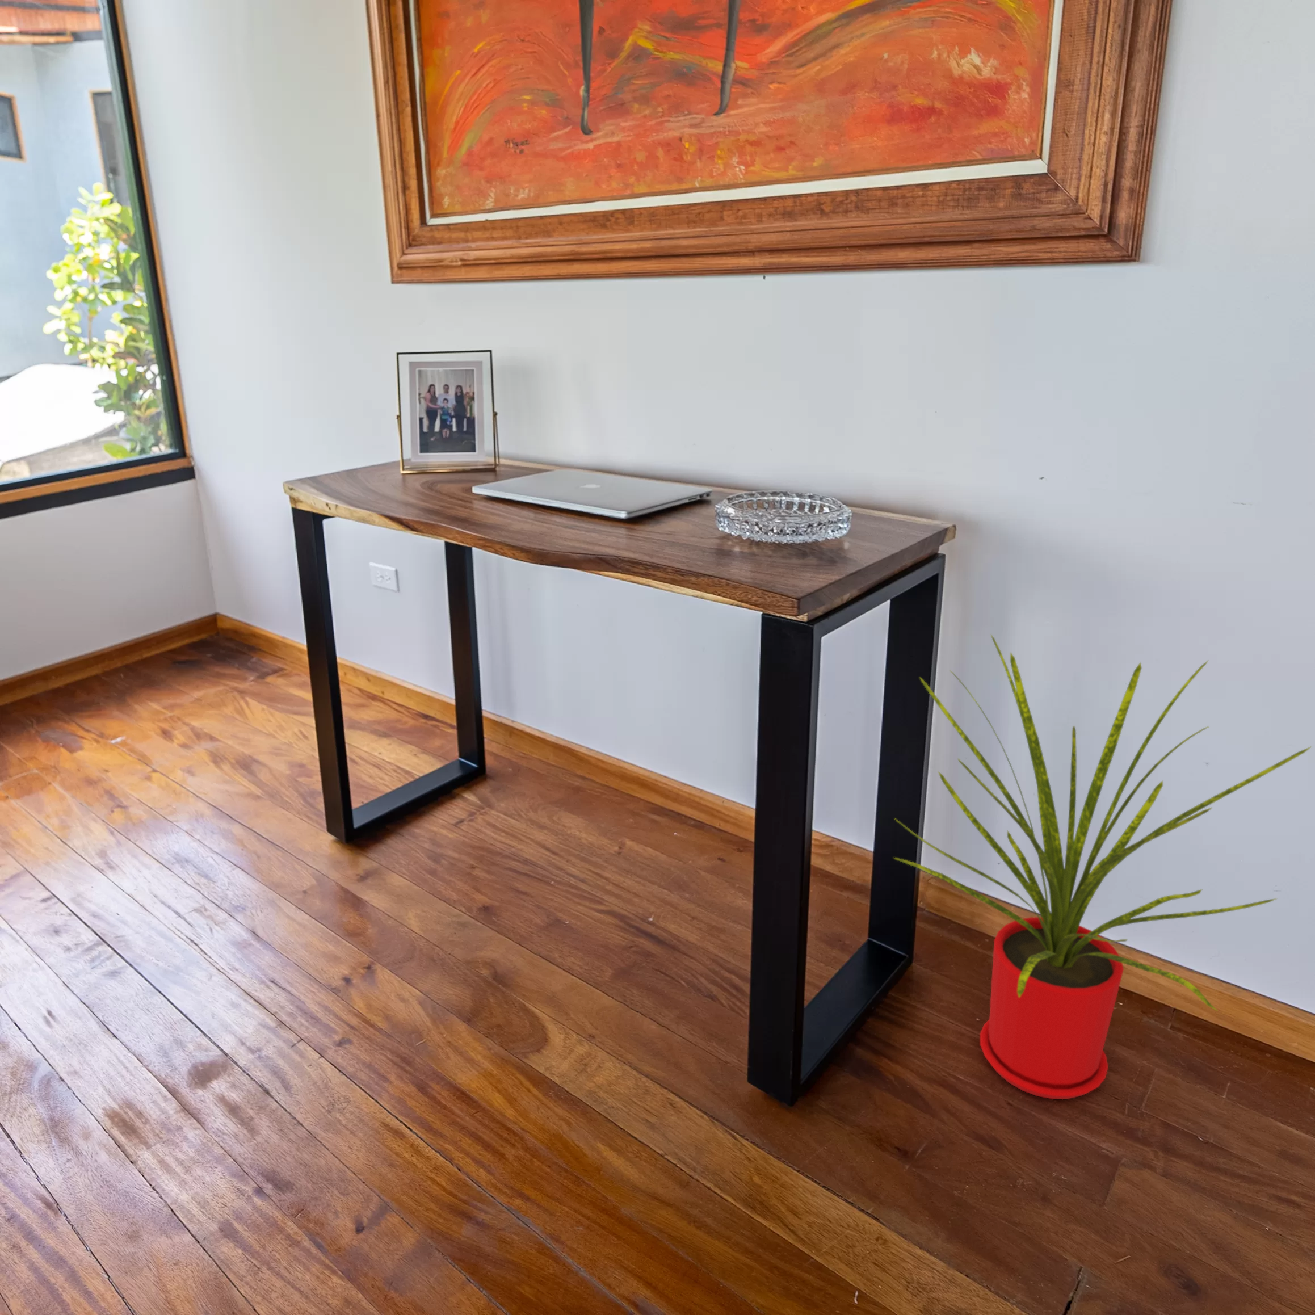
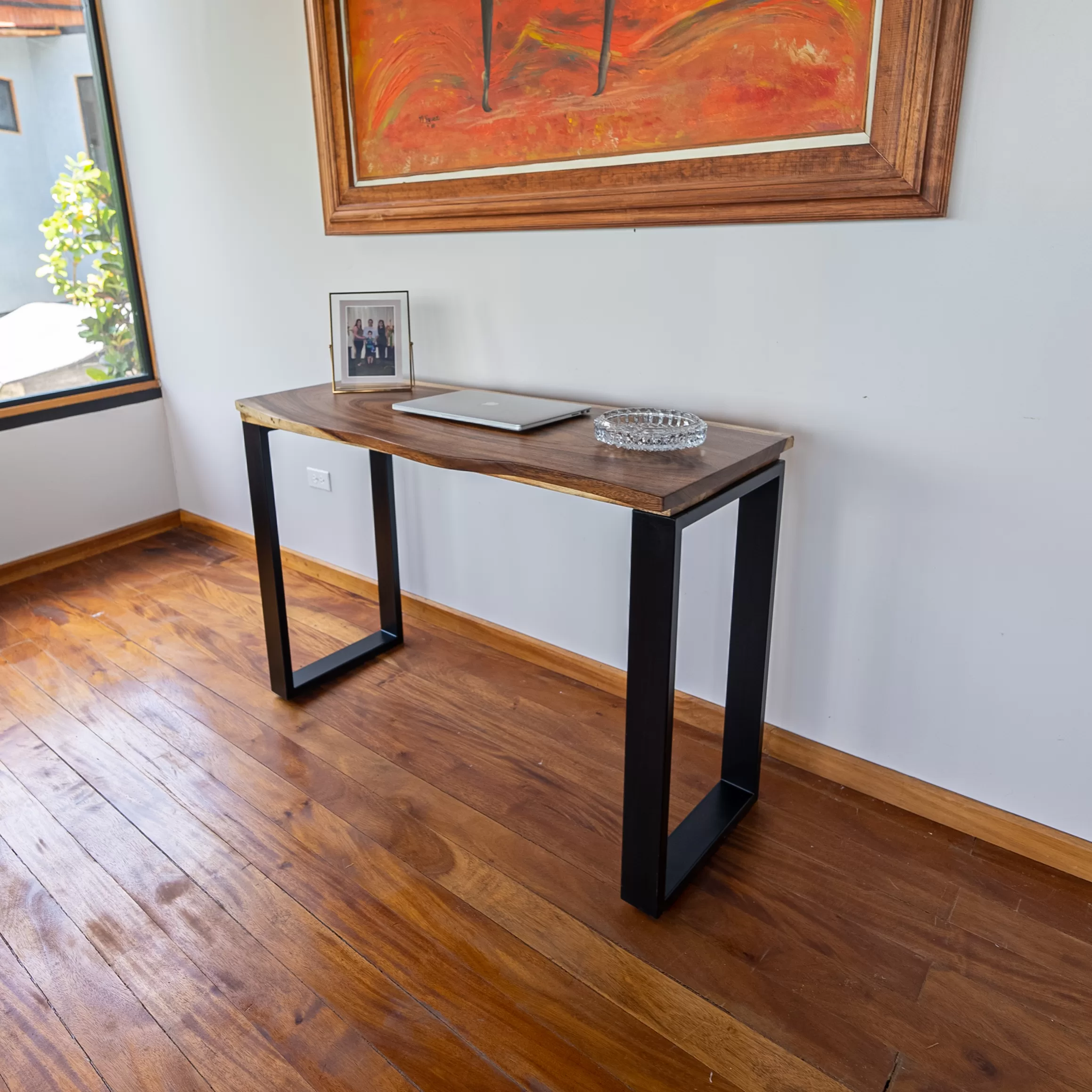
- house plant [892,633,1313,1099]
